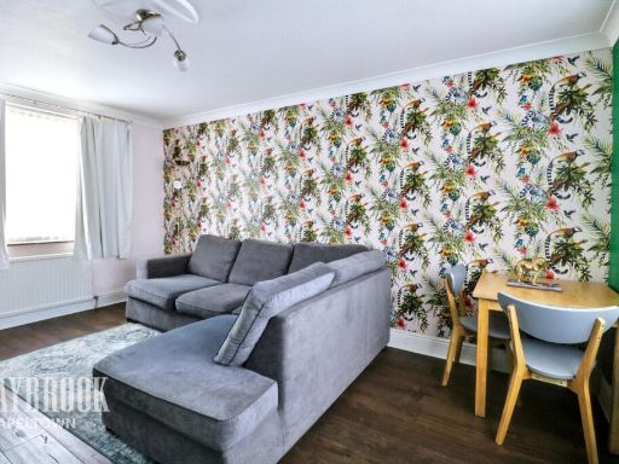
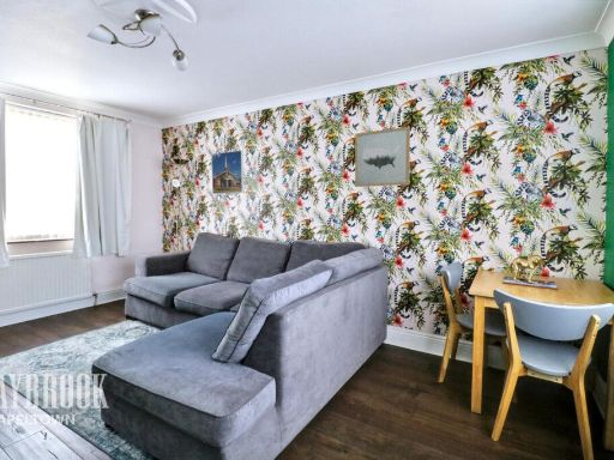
+ wall art [354,126,411,188]
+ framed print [211,149,245,195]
